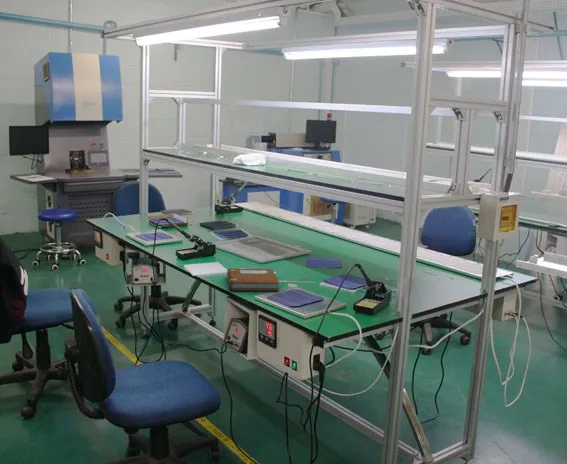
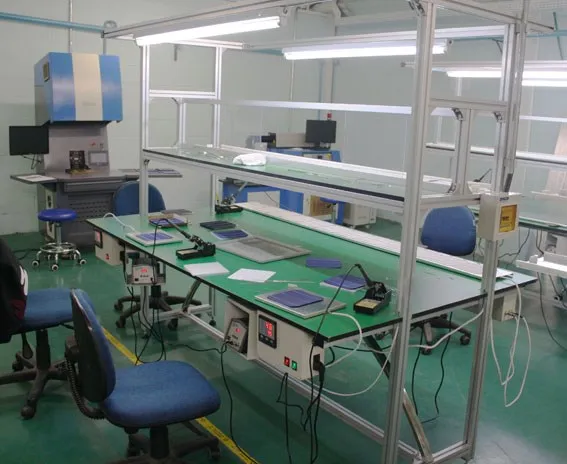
- notebook [226,268,280,292]
